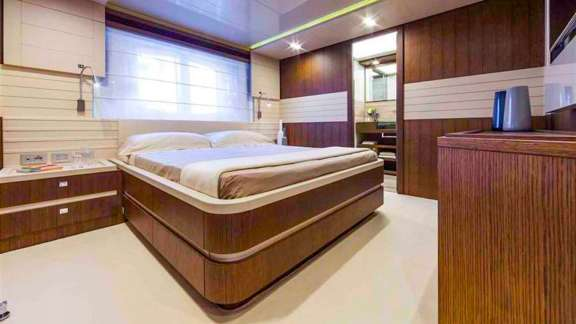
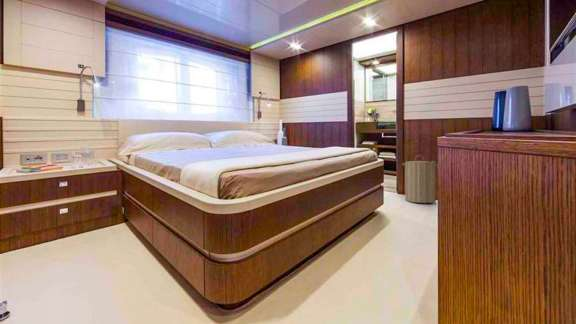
+ laundry hamper [402,154,438,204]
